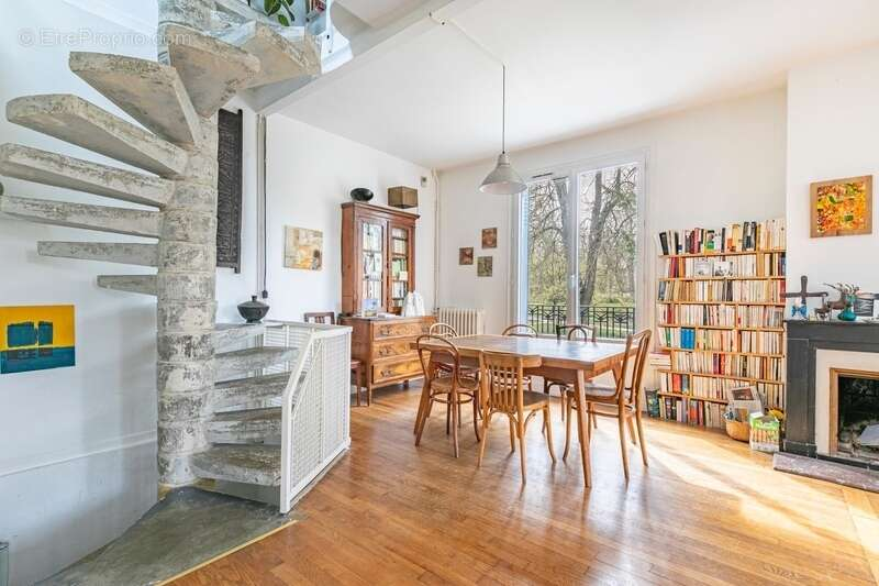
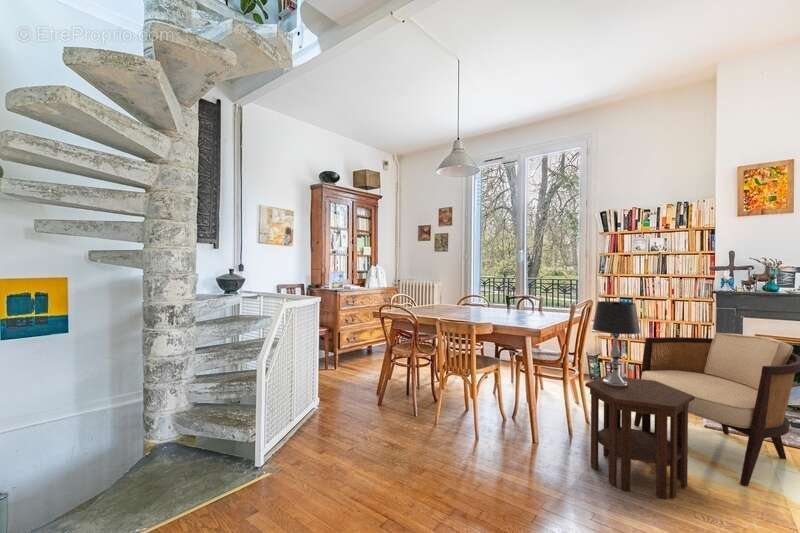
+ table lamp [591,300,641,388]
+ side table [584,375,695,501]
+ armchair [633,332,800,487]
